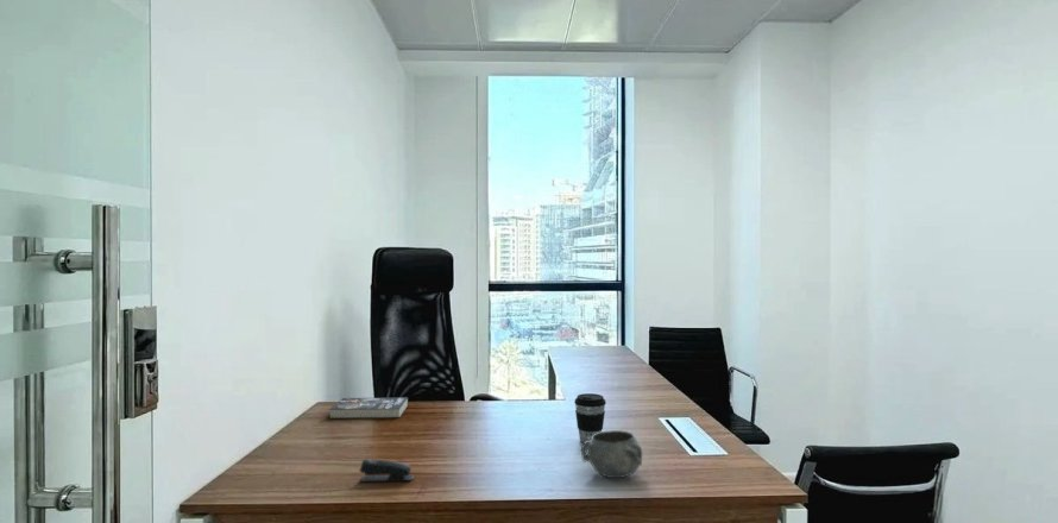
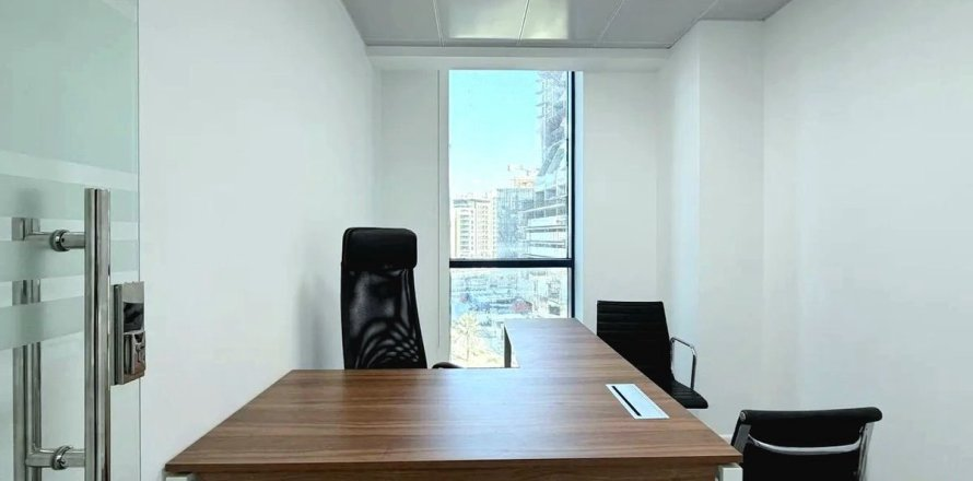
- stapler [358,459,415,483]
- coffee cup [573,392,607,443]
- book [328,396,409,420]
- decorative bowl [580,429,643,479]
